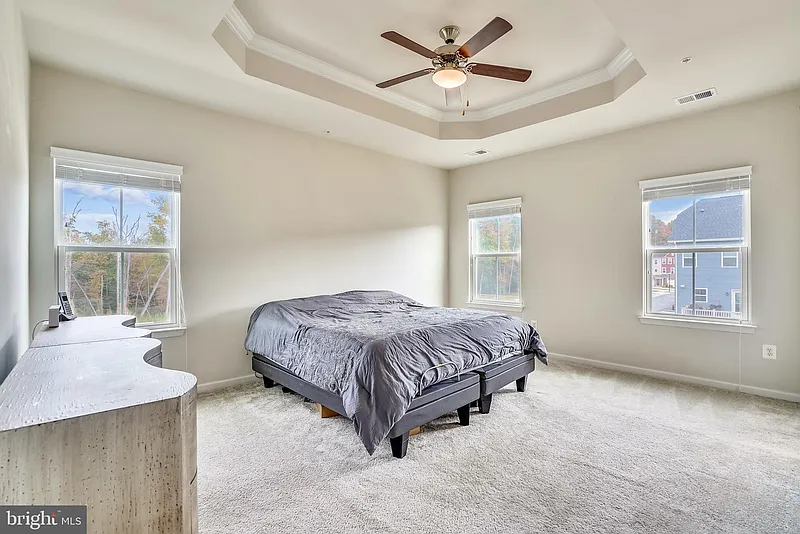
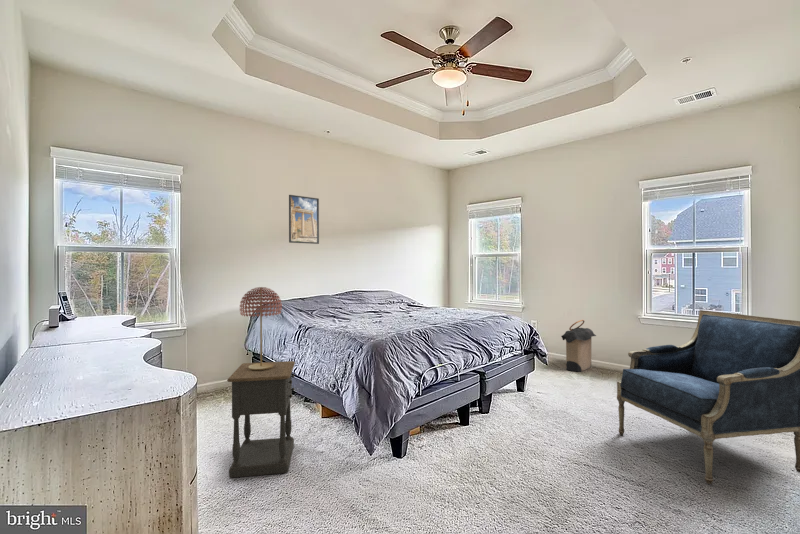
+ nightstand [226,360,296,478]
+ armchair [616,309,800,485]
+ table lamp [239,286,283,370]
+ laundry hamper [560,319,597,373]
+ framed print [288,194,320,245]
